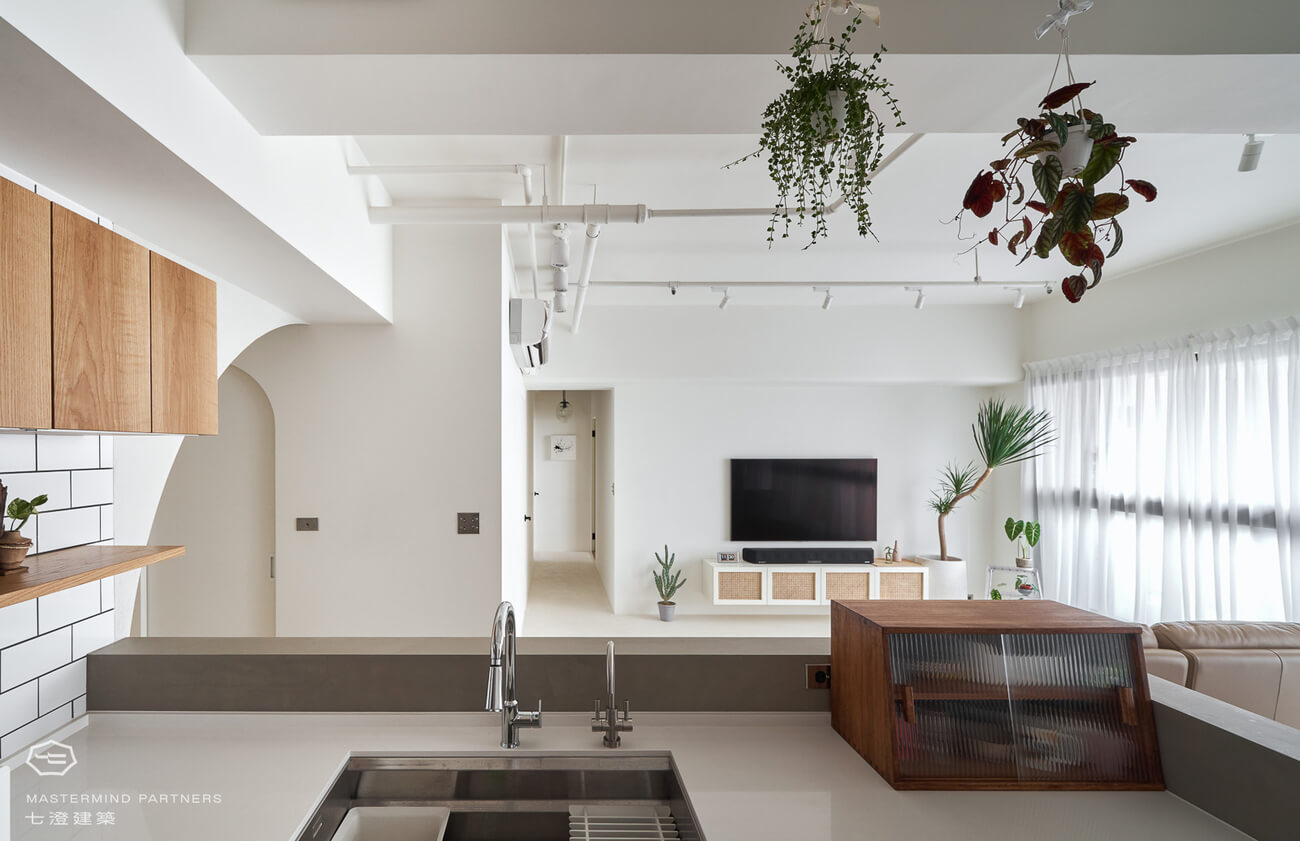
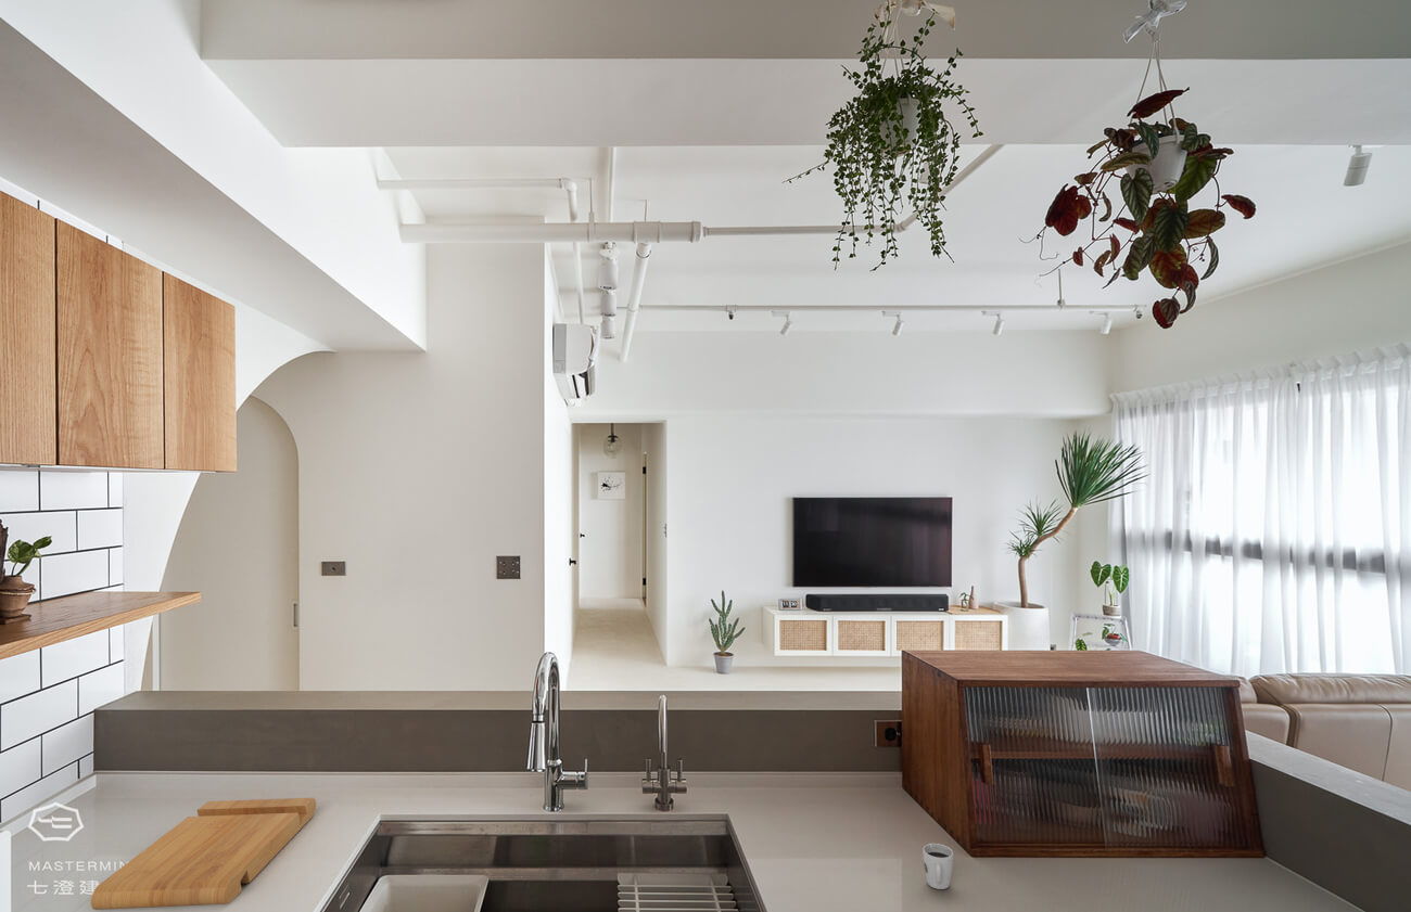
+ cutting board [90,797,317,911]
+ cup [921,843,954,890]
